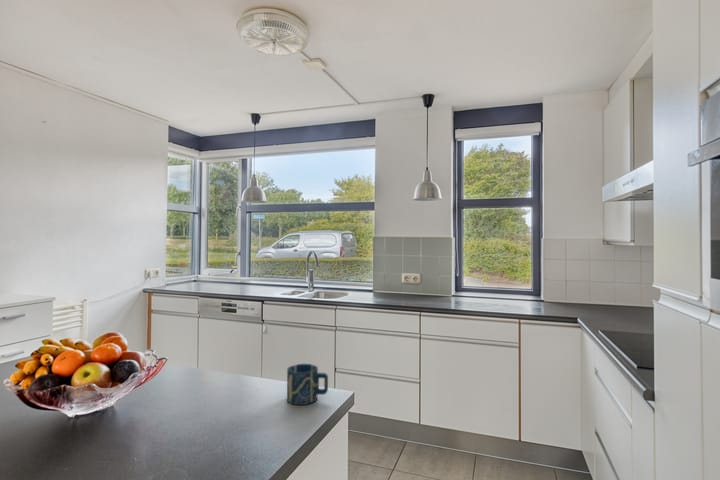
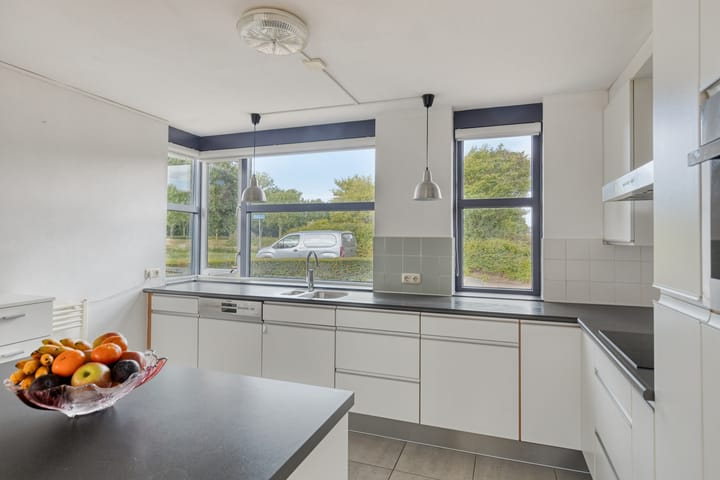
- cup [286,363,329,406]
